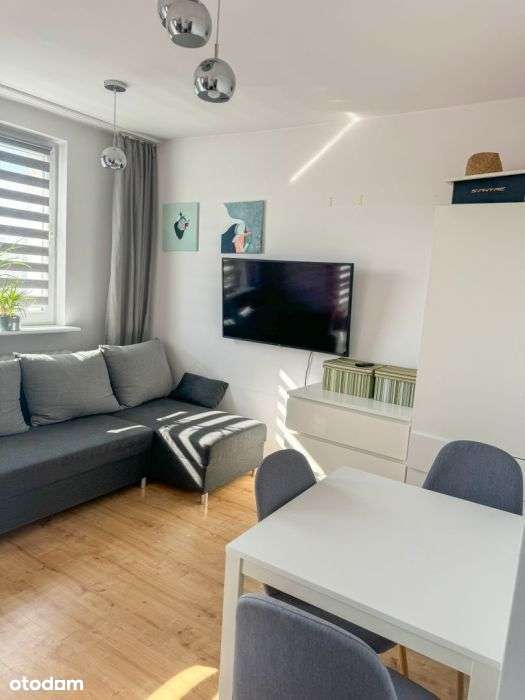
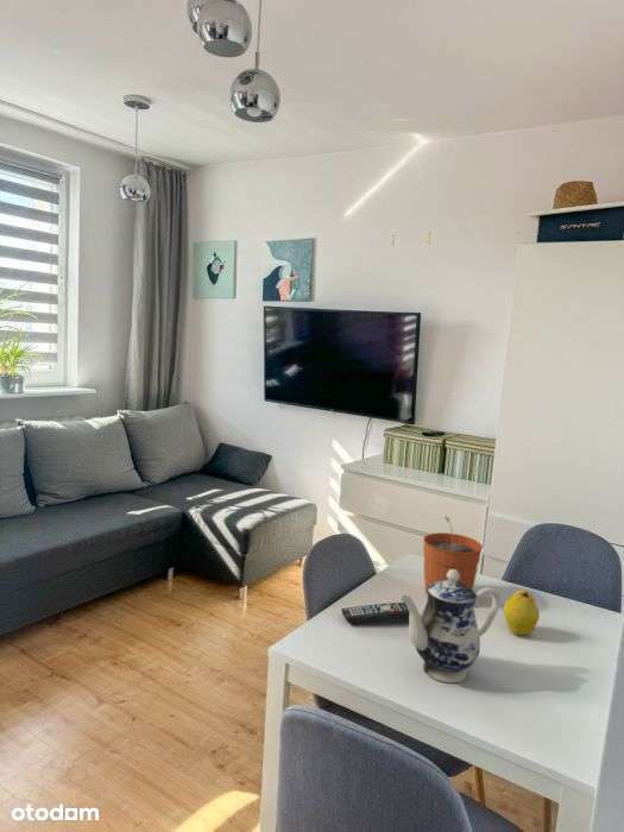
+ remote control [340,601,410,624]
+ fruit [503,588,541,636]
+ plant pot [422,516,484,595]
+ teapot [399,569,500,683]
